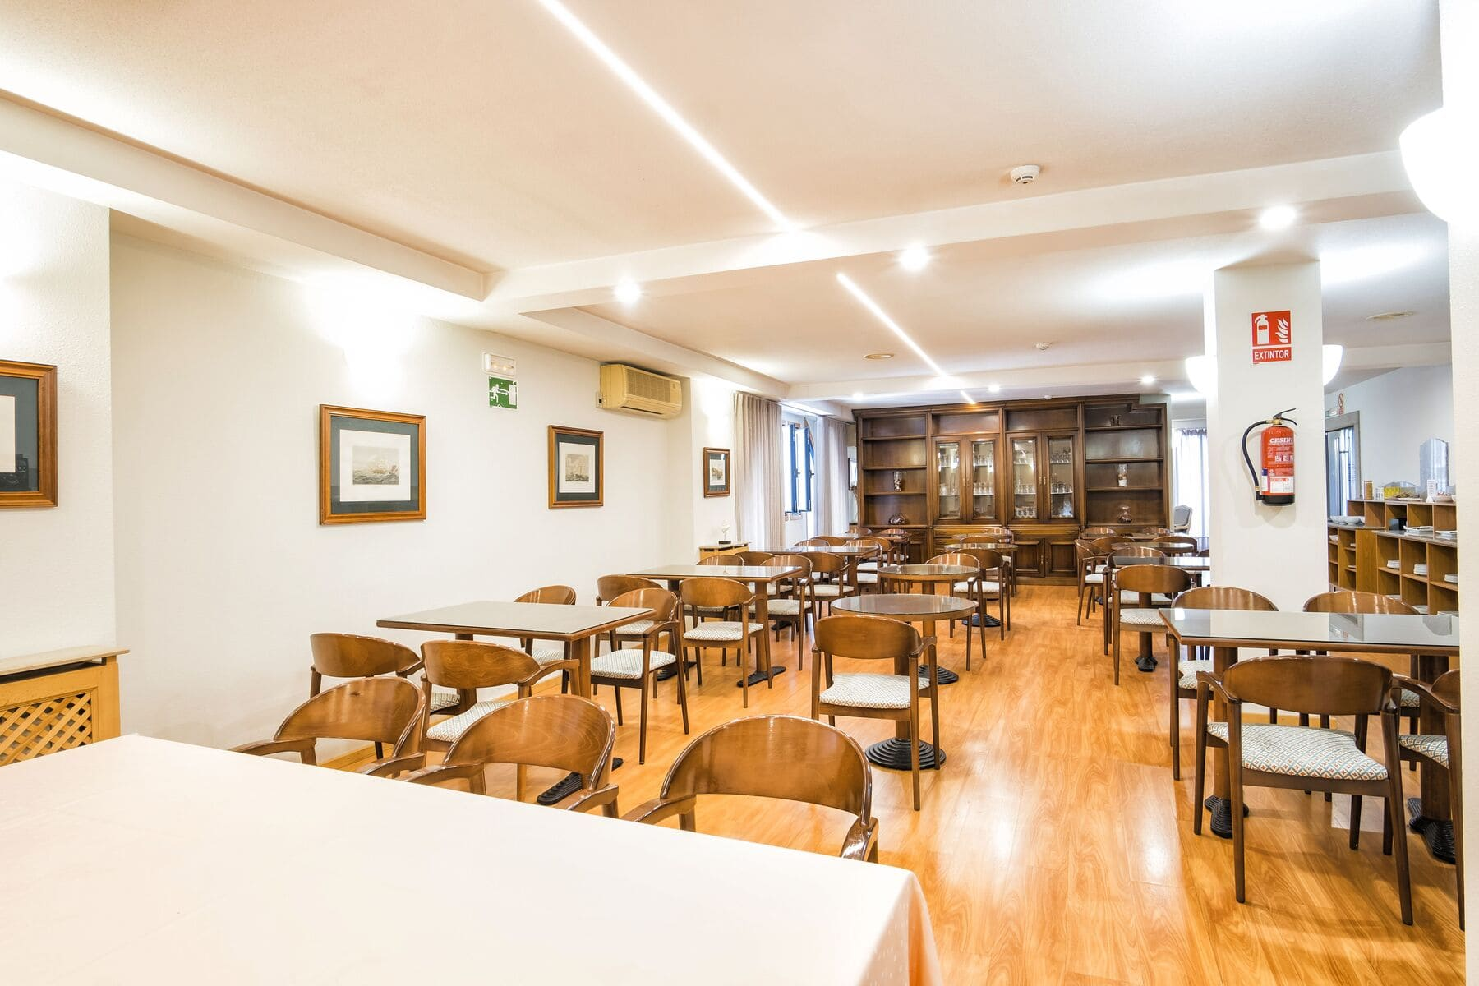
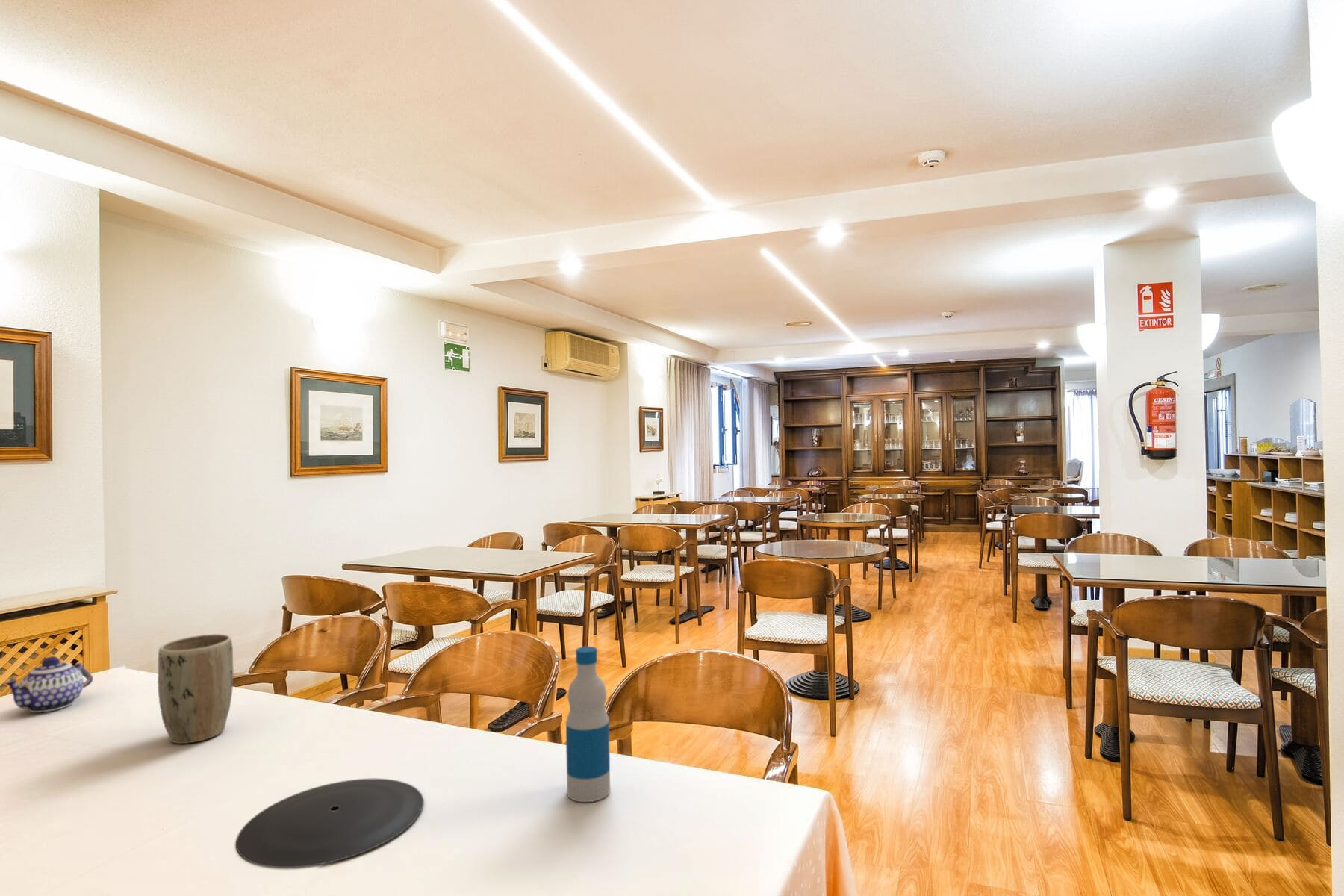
+ plant pot [157,633,234,744]
+ bottle [565,646,611,803]
+ plate [235,778,424,868]
+ teapot [1,656,94,713]
